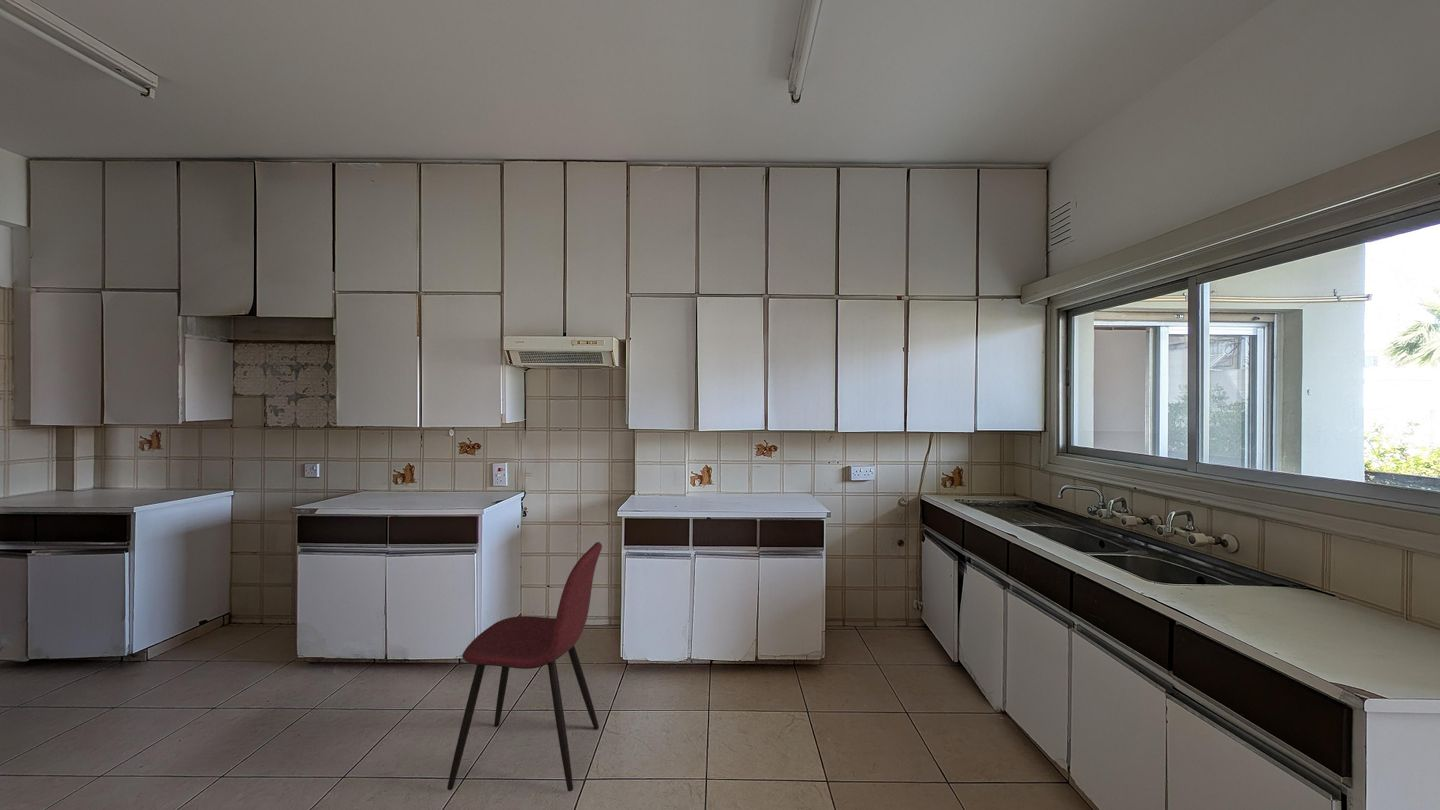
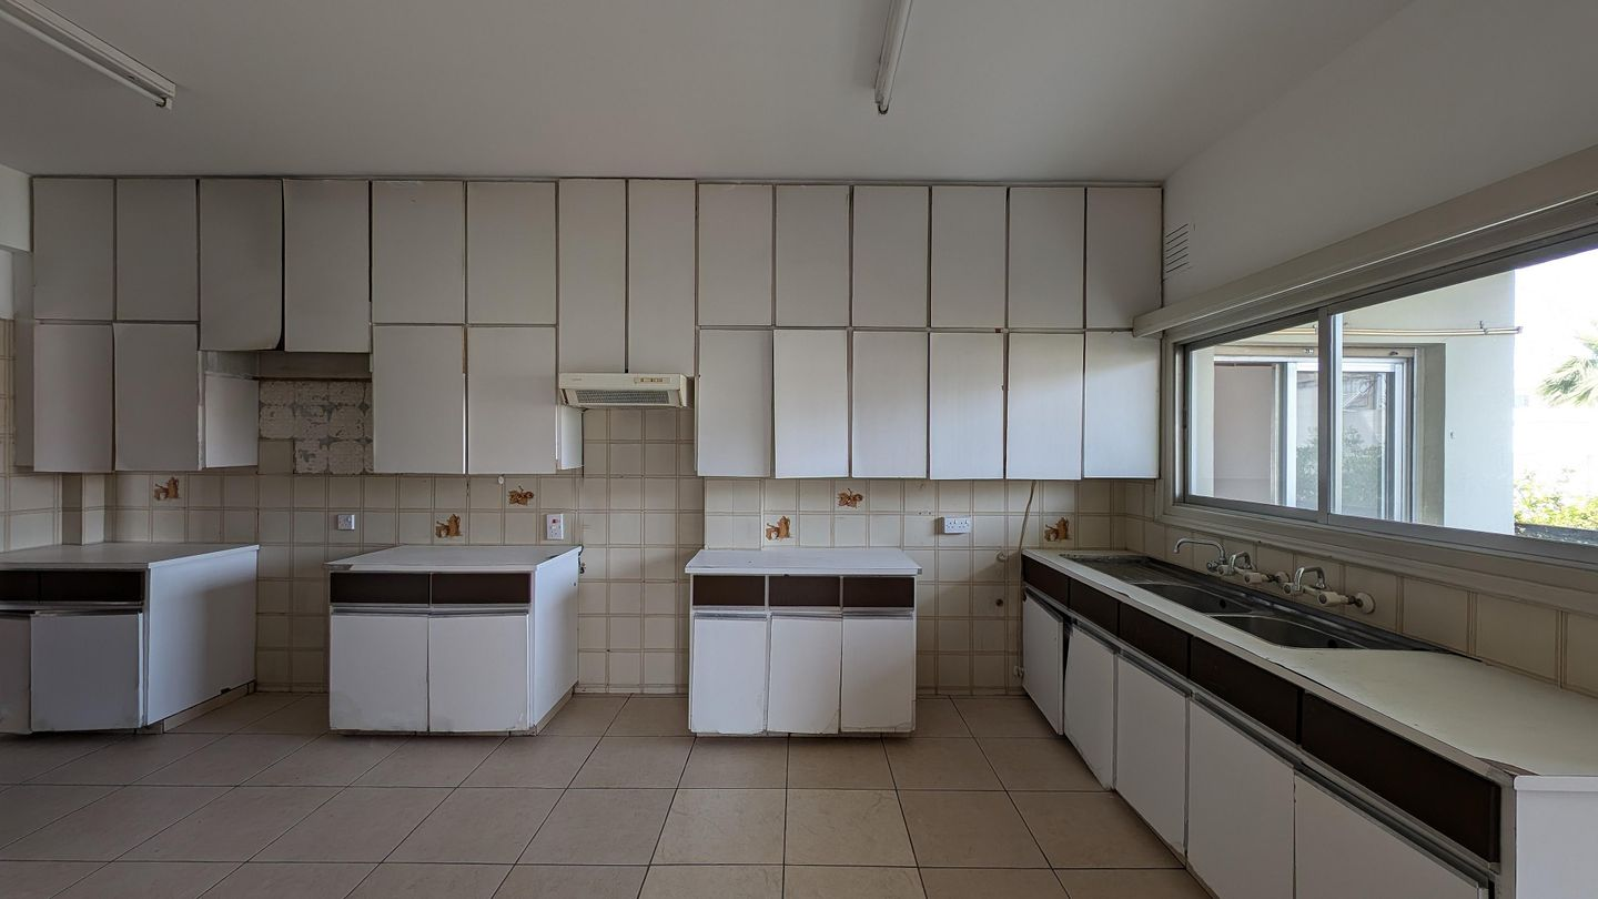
- dining chair [446,541,603,793]
